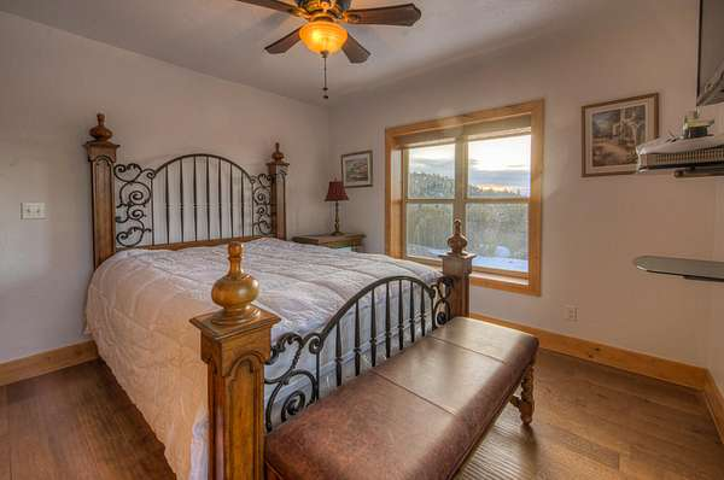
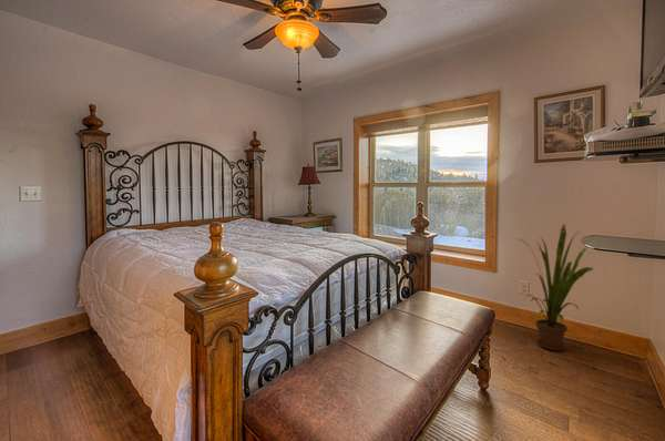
+ house plant [514,223,595,351]
